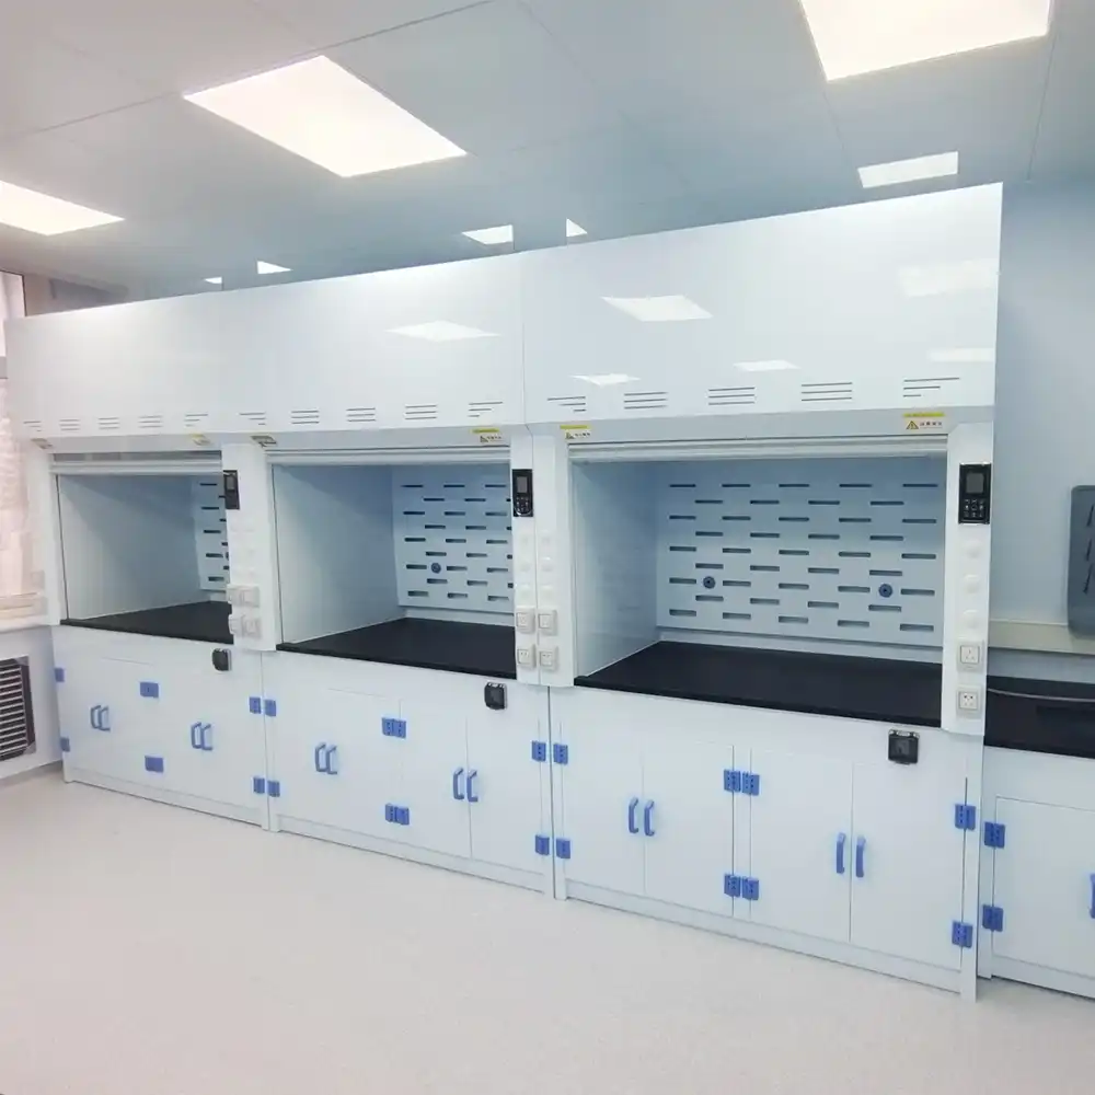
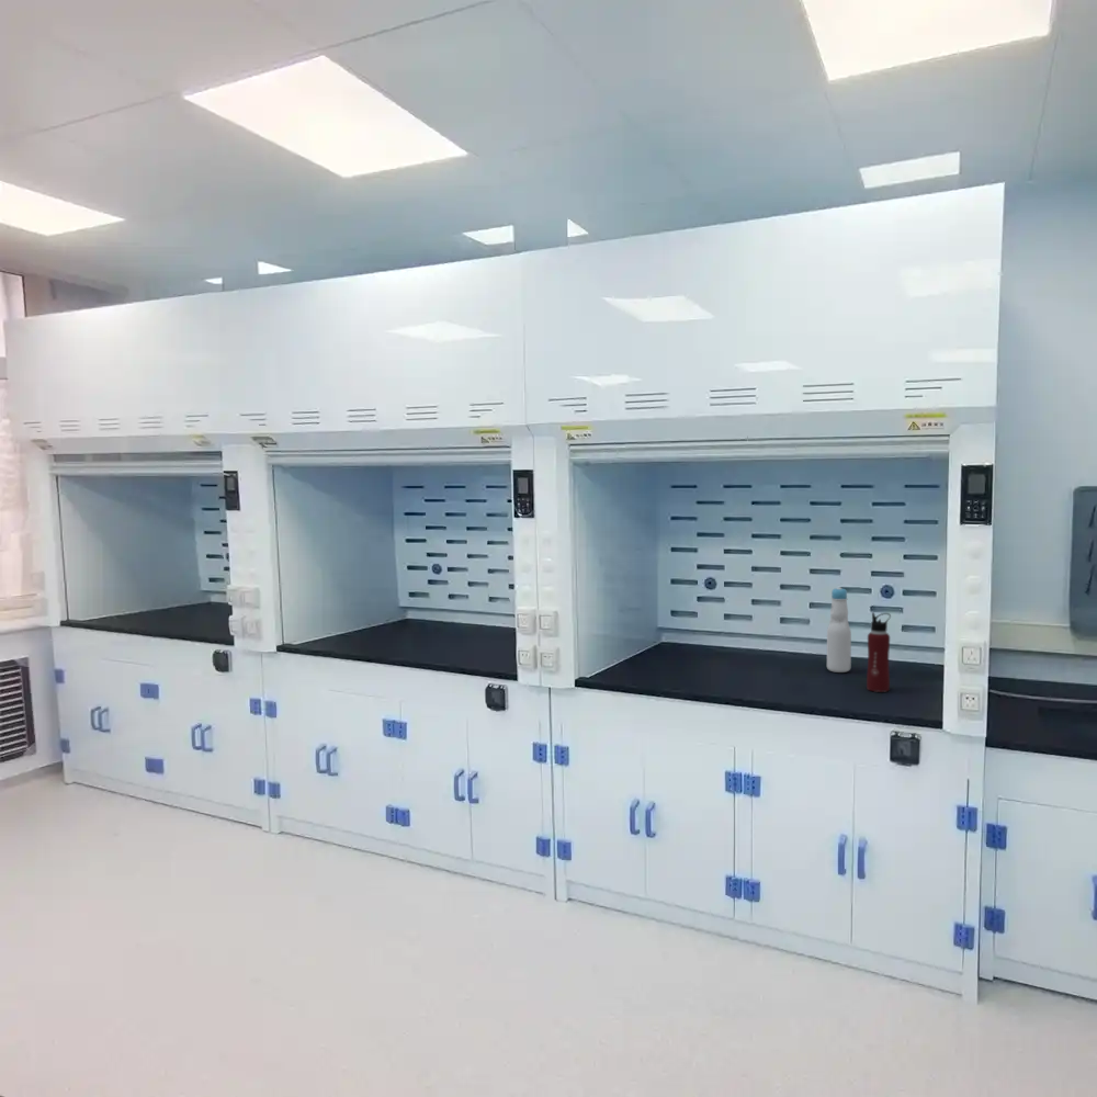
+ bottle [826,586,852,674]
+ water bottle [866,611,892,693]
